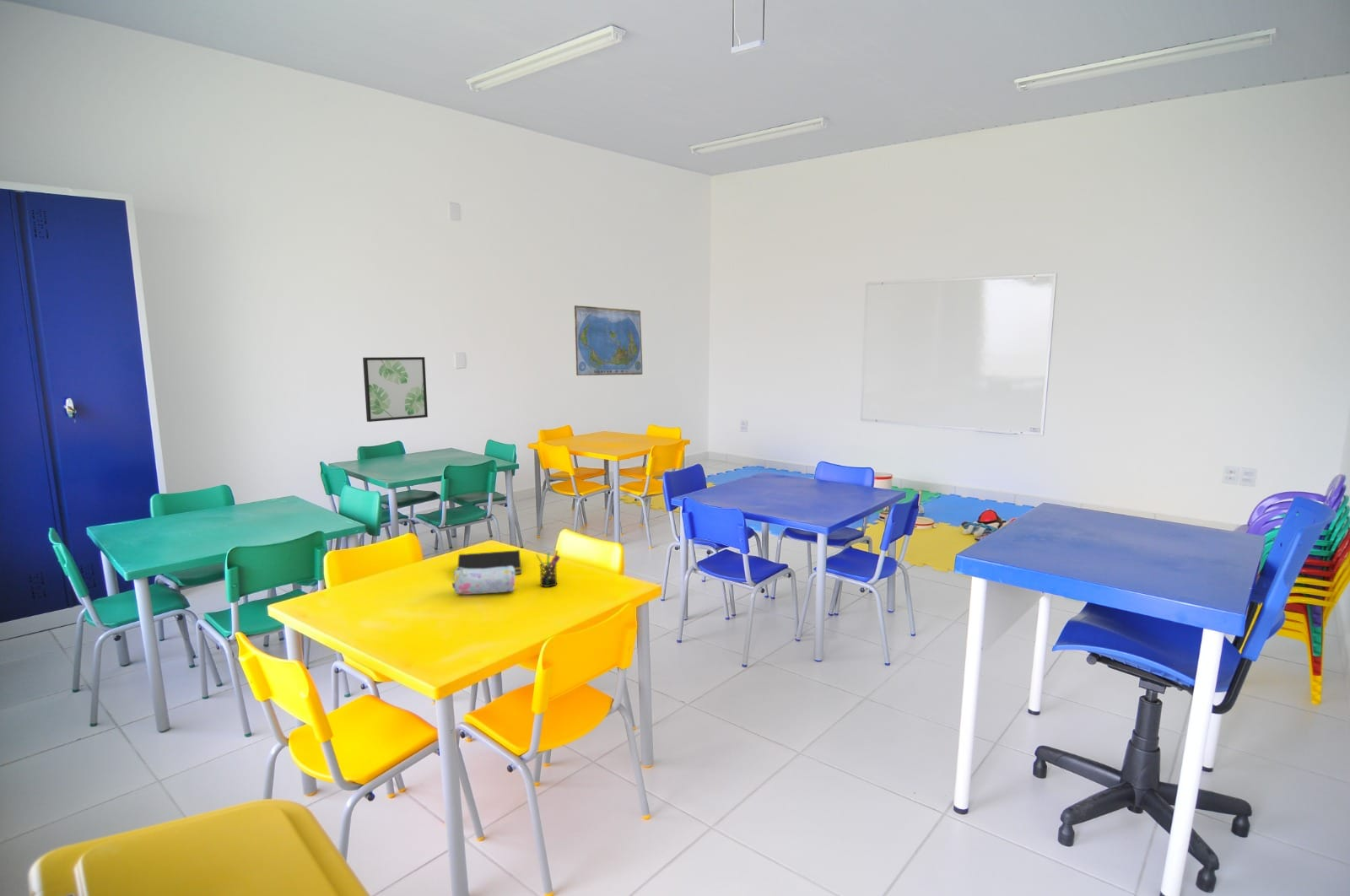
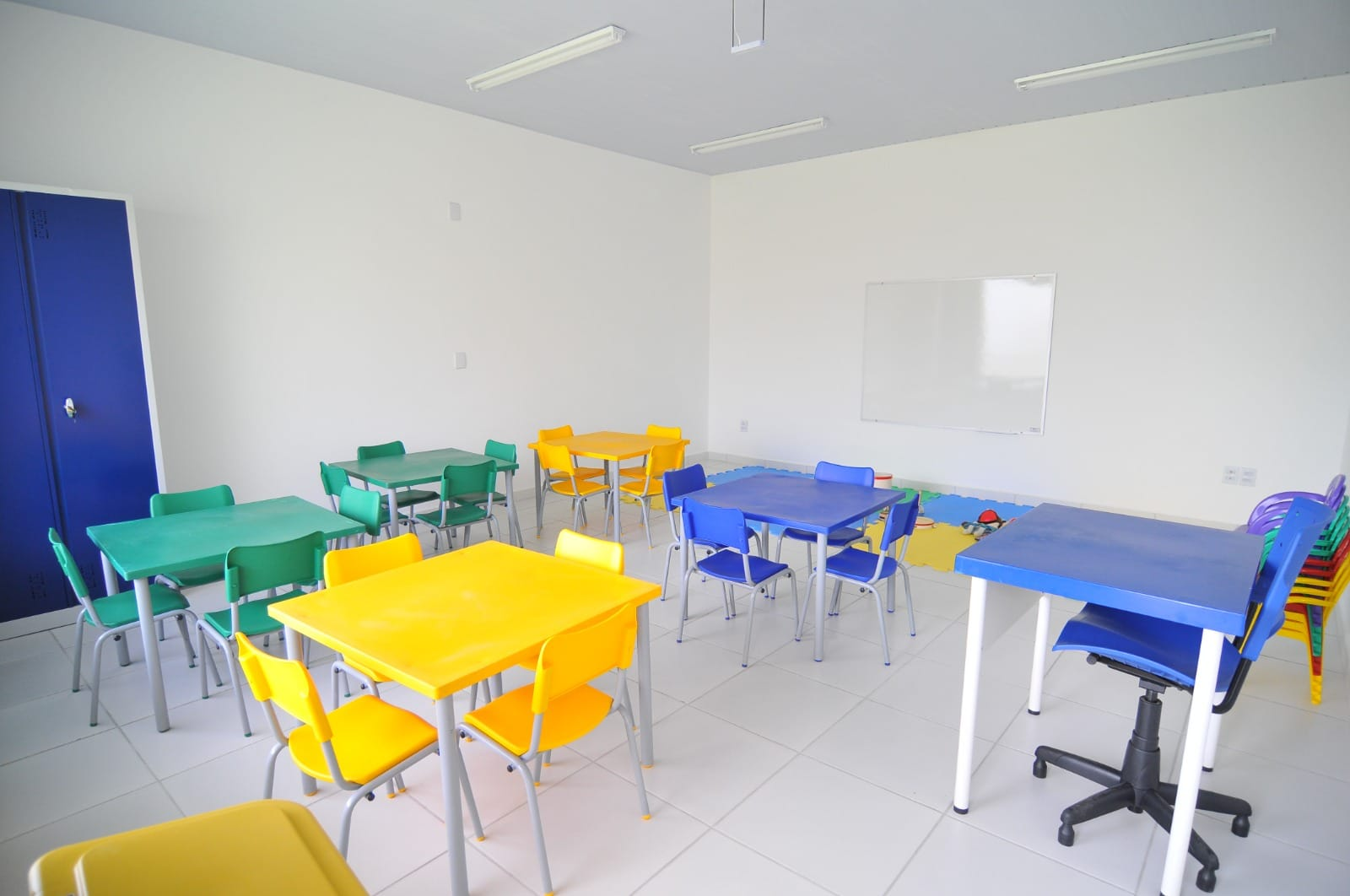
- wall art [362,356,429,423]
- world map [574,305,643,376]
- pen holder [535,549,561,588]
- notepad [456,549,522,575]
- pencil case [451,566,516,596]
